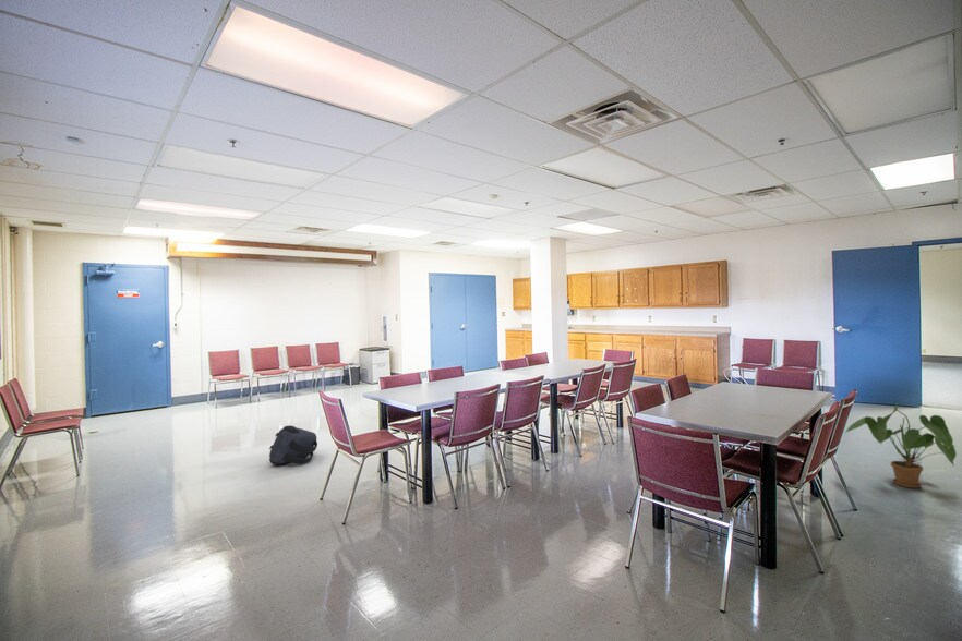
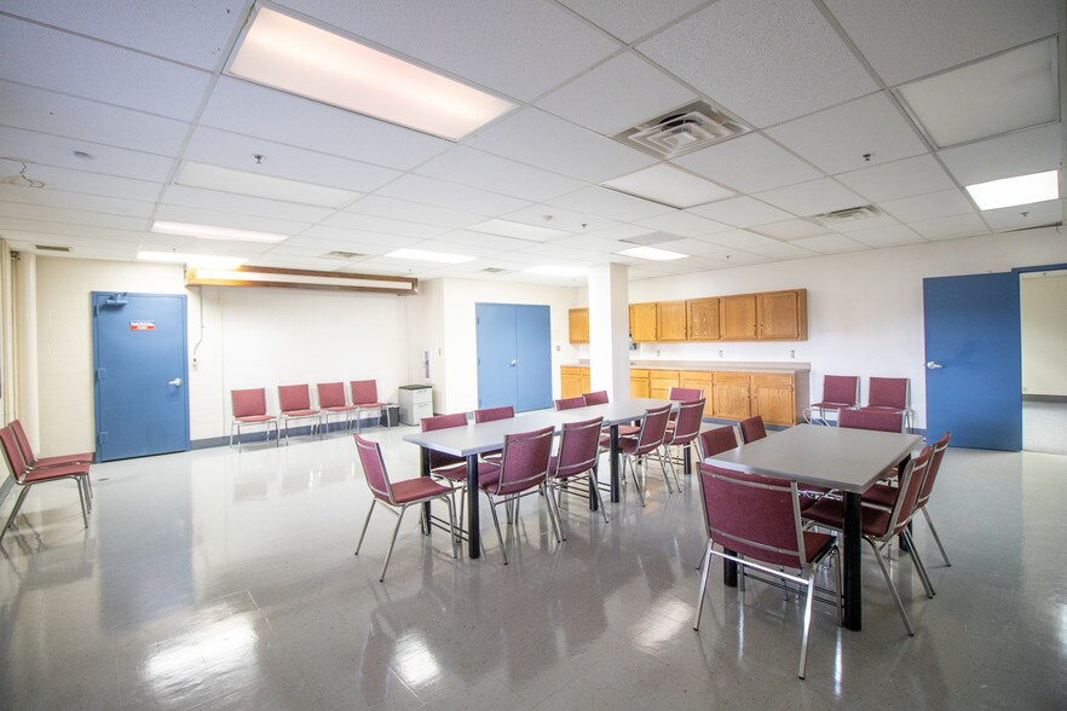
- backpack [268,424,318,467]
- house plant [843,402,958,489]
